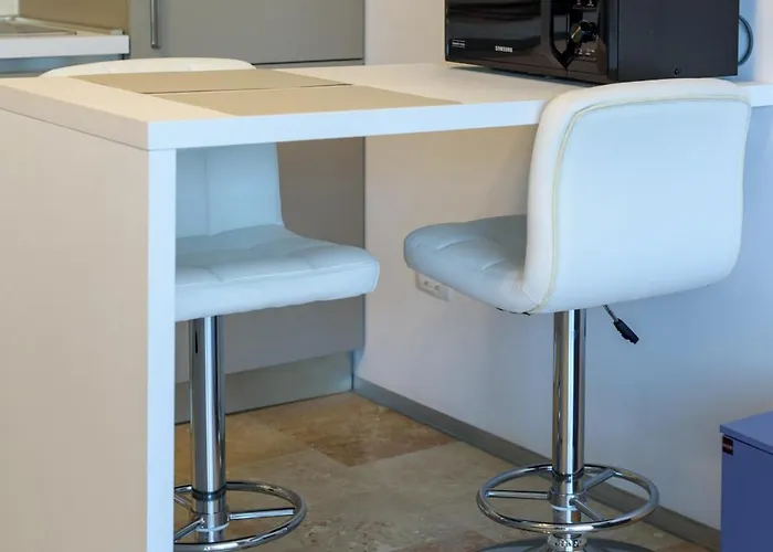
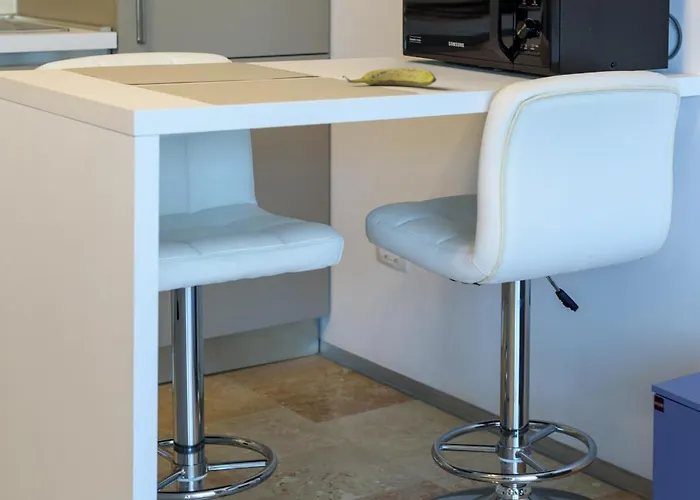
+ banana [341,67,437,87]
